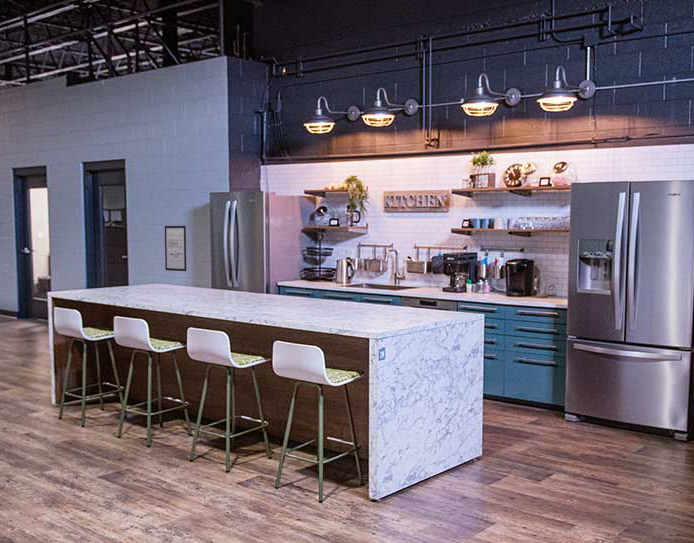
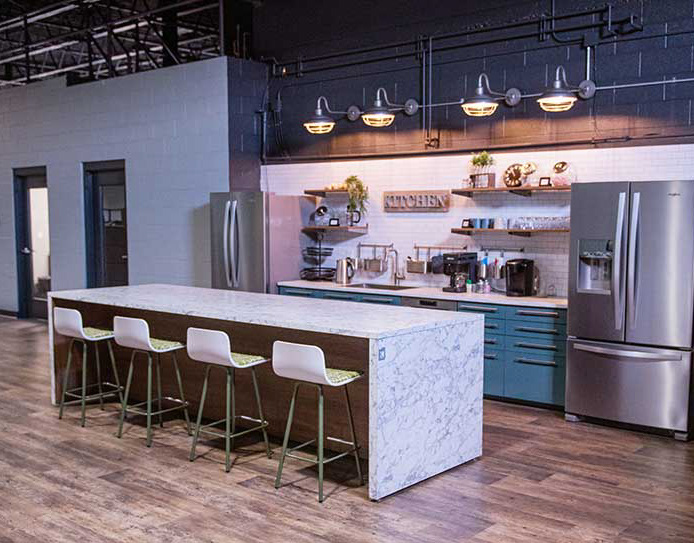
- wall art [164,225,187,272]
